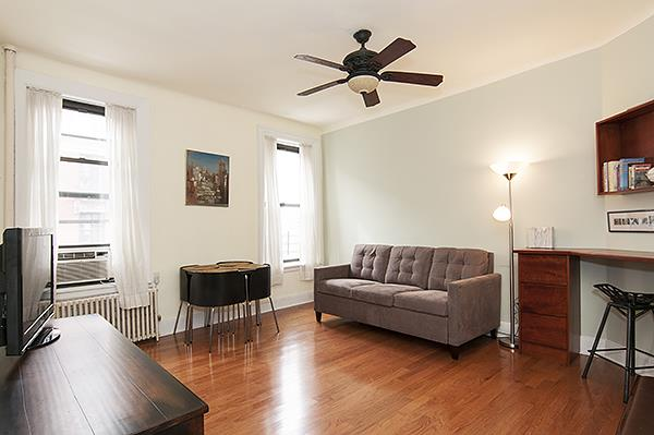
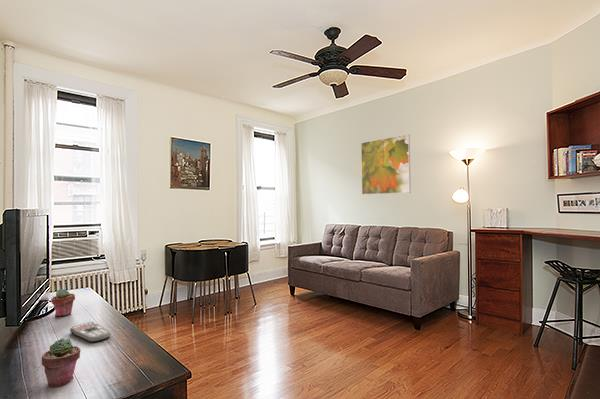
+ potted succulent [41,337,82,388]
+ potted succulent [50,288,76,317]
+ remote control [69,321,112,343]
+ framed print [360,133,412,195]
